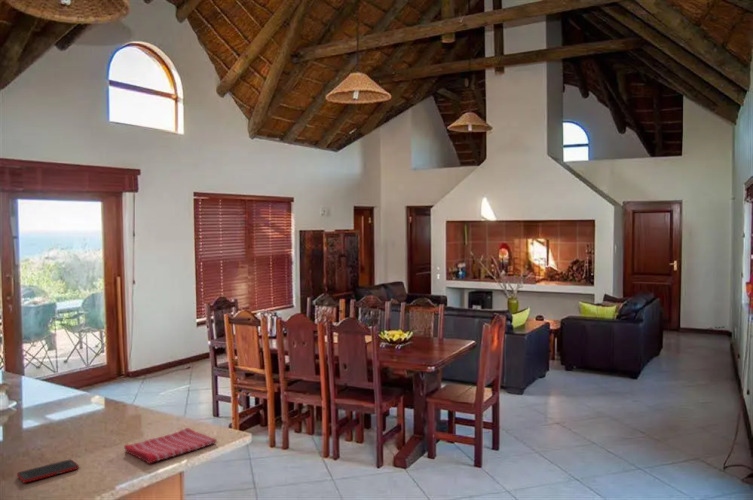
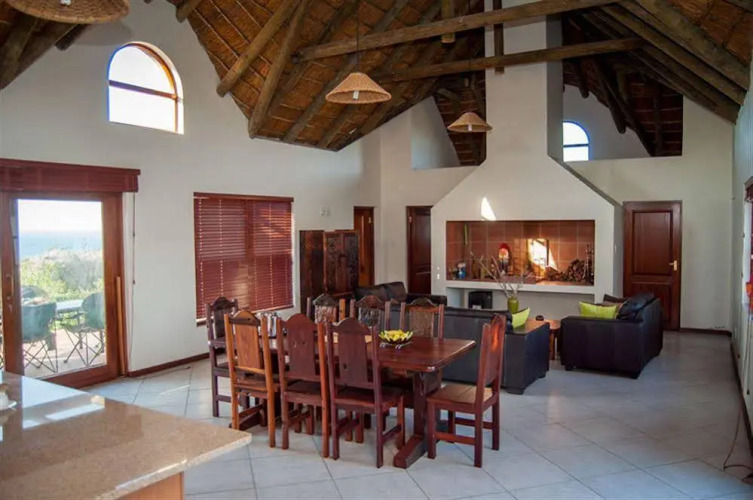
- dish towel [123,427,218,465]
- cell phone [16,459,80,484]
